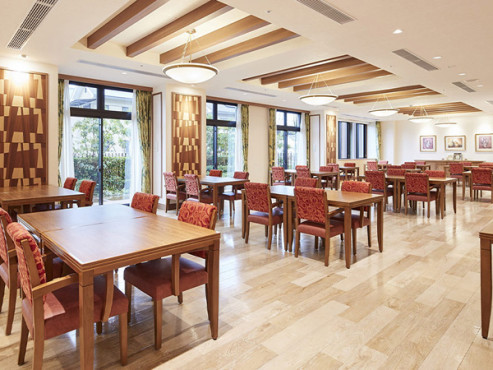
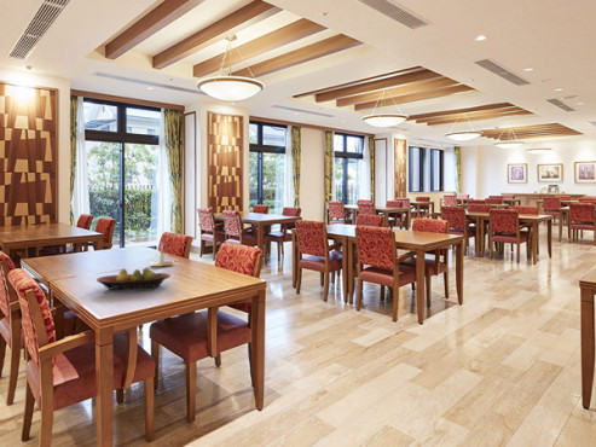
+ fruit bowl [96,267,172,291]
+ candle holder [145,240,175,268]
